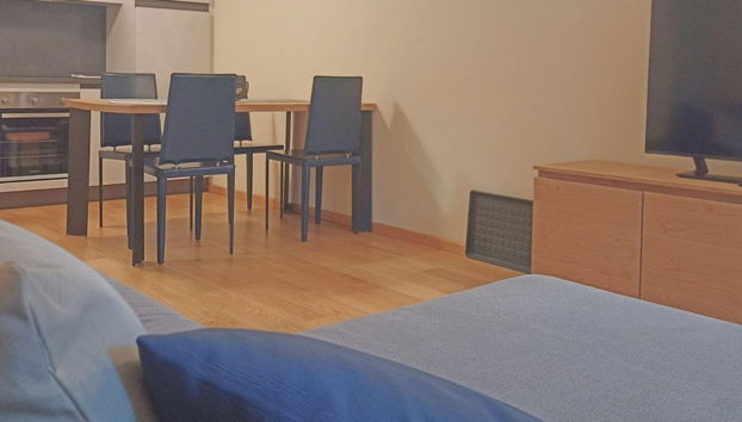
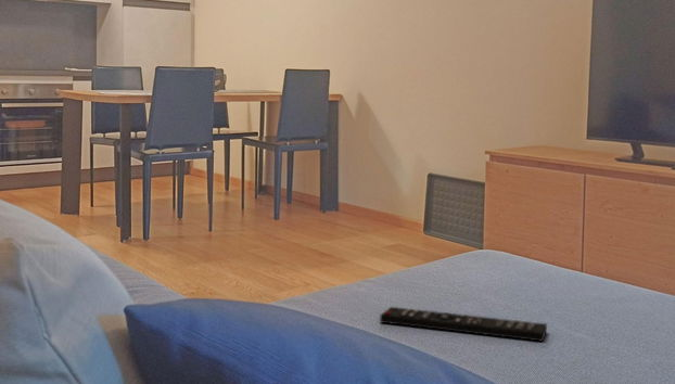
+ remote control [379,306,548,343]
